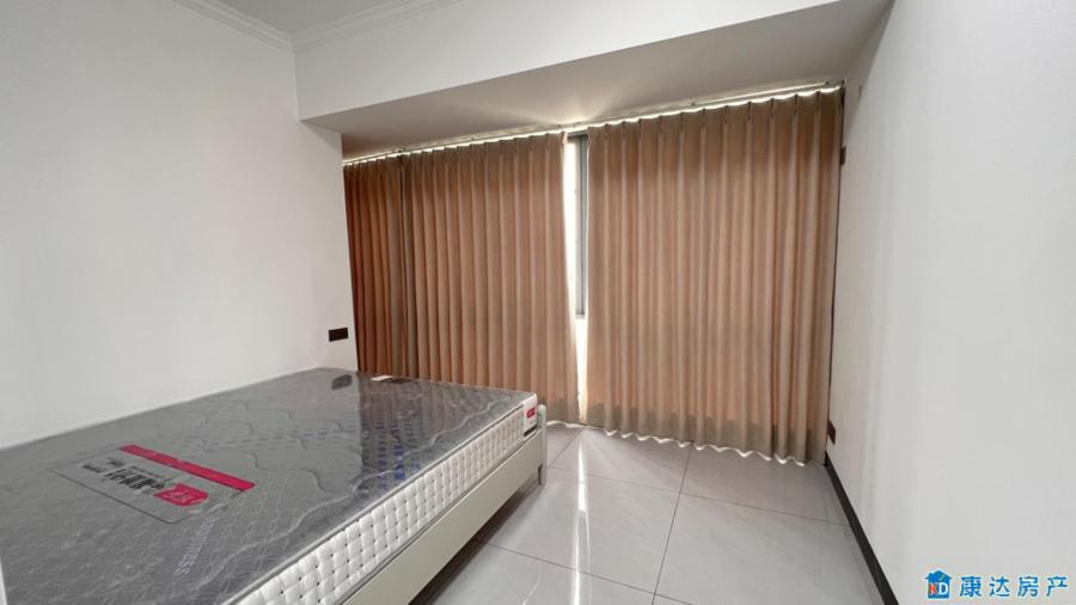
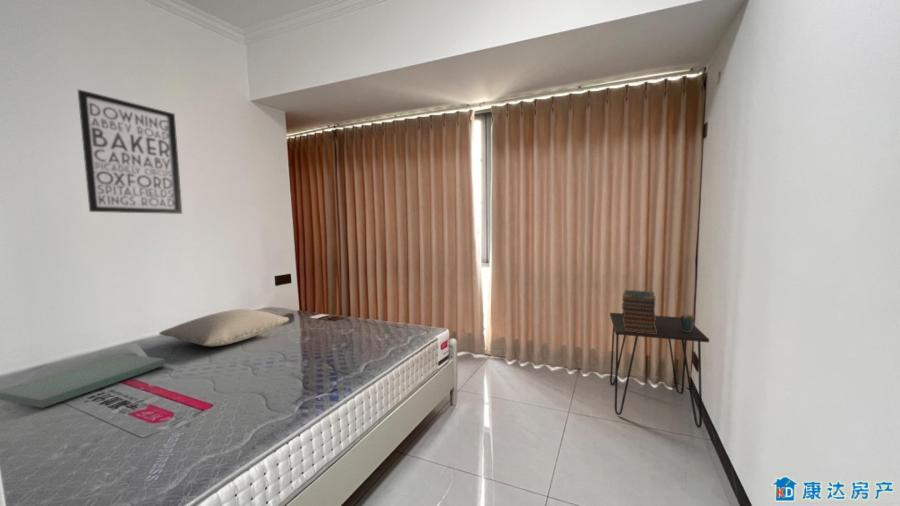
+ wall art [77,89,183,215]
+ cushion [0,353,167,409]
+ book stack [621,289,657,334]
+ desk [609,312,710,429]
+ pillow [158,308,290,347]
+ pen holder [679,309,696,332]
